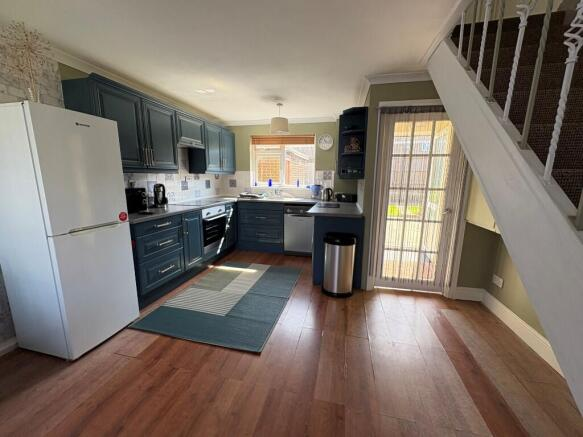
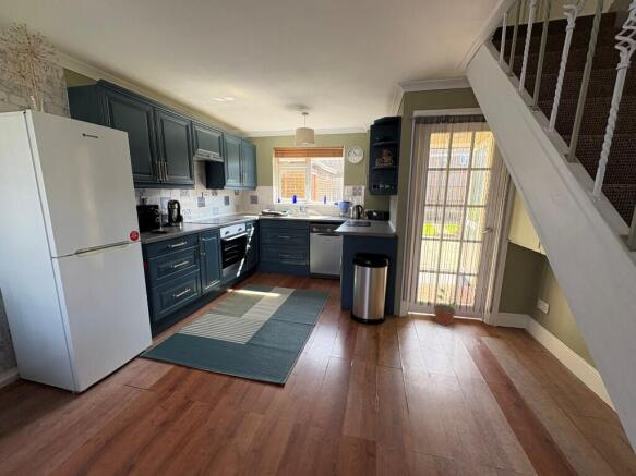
+ potted plant [433,286,459,327]
